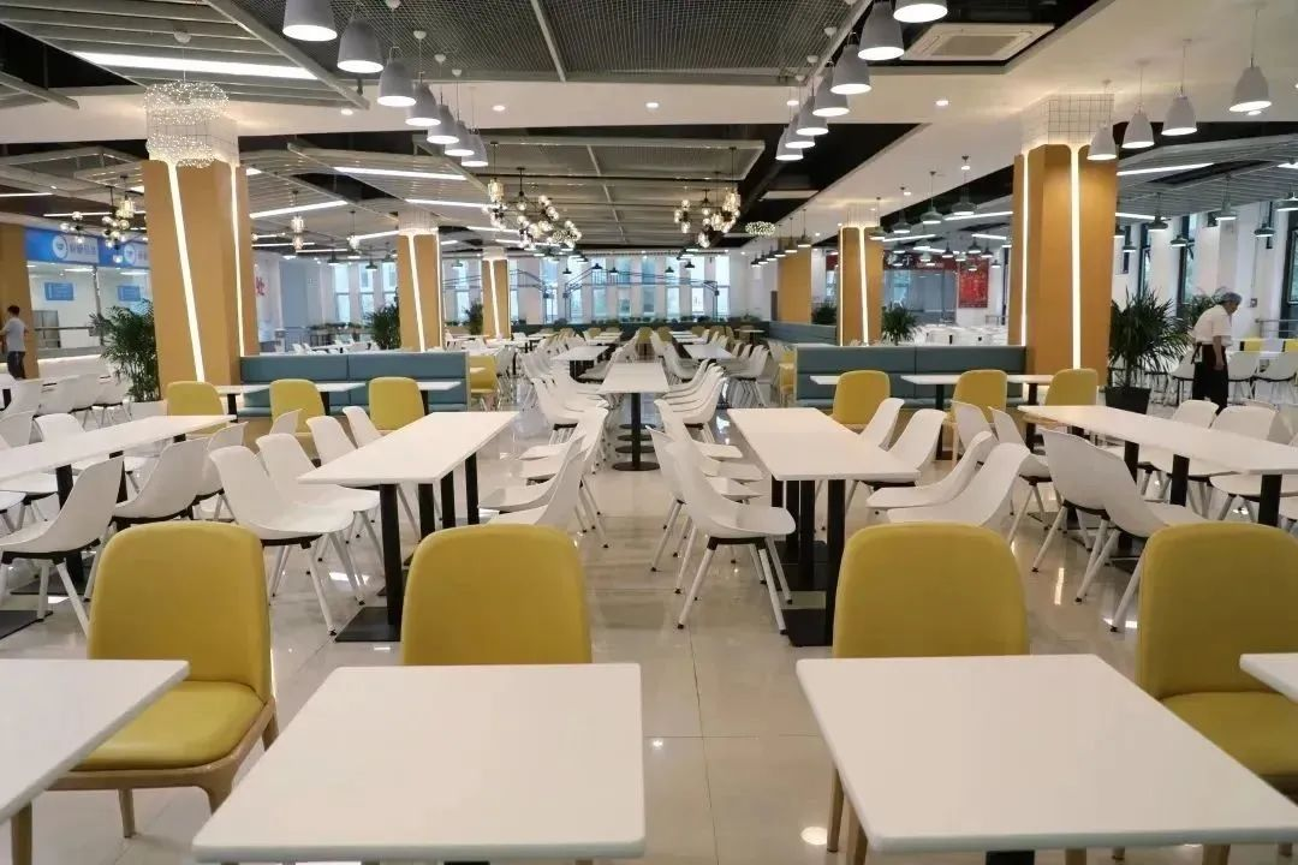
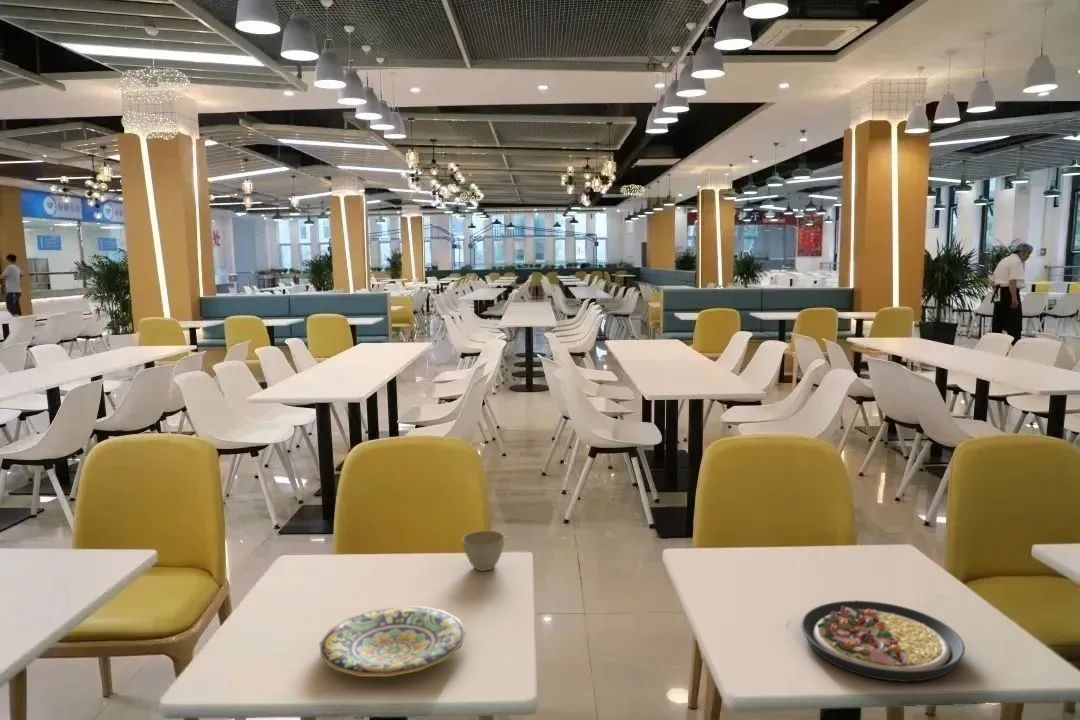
+ plate [319,605,467,678]
+ plate [800,600,966,683]
+ flower pot [461,529,506,572]
